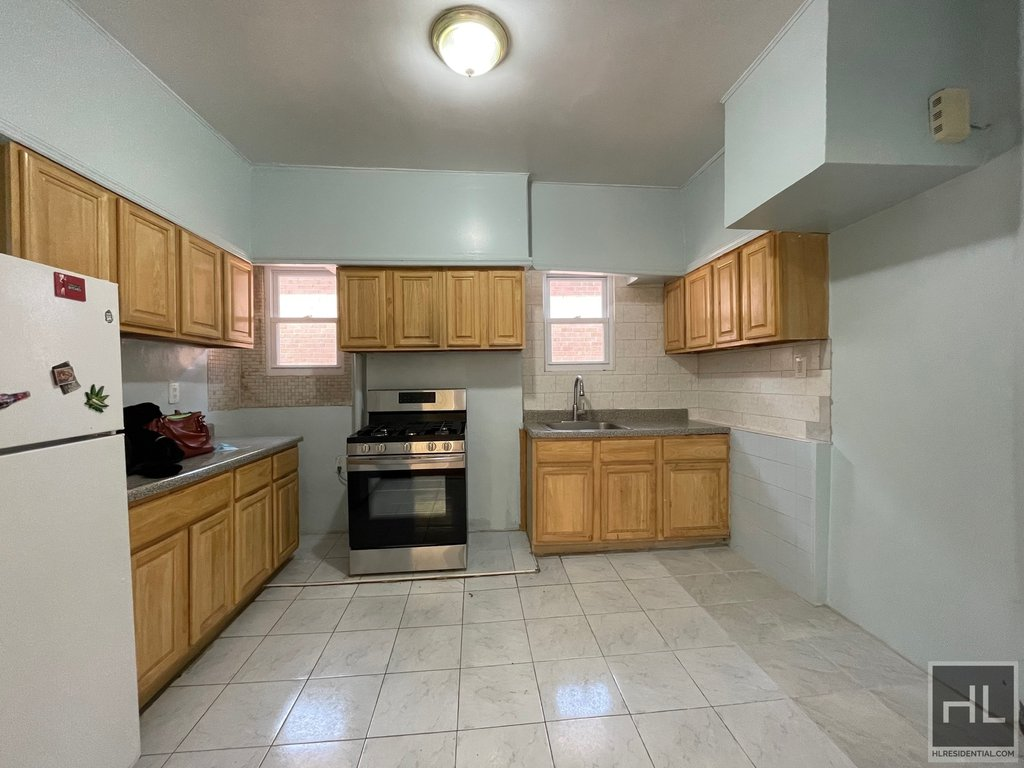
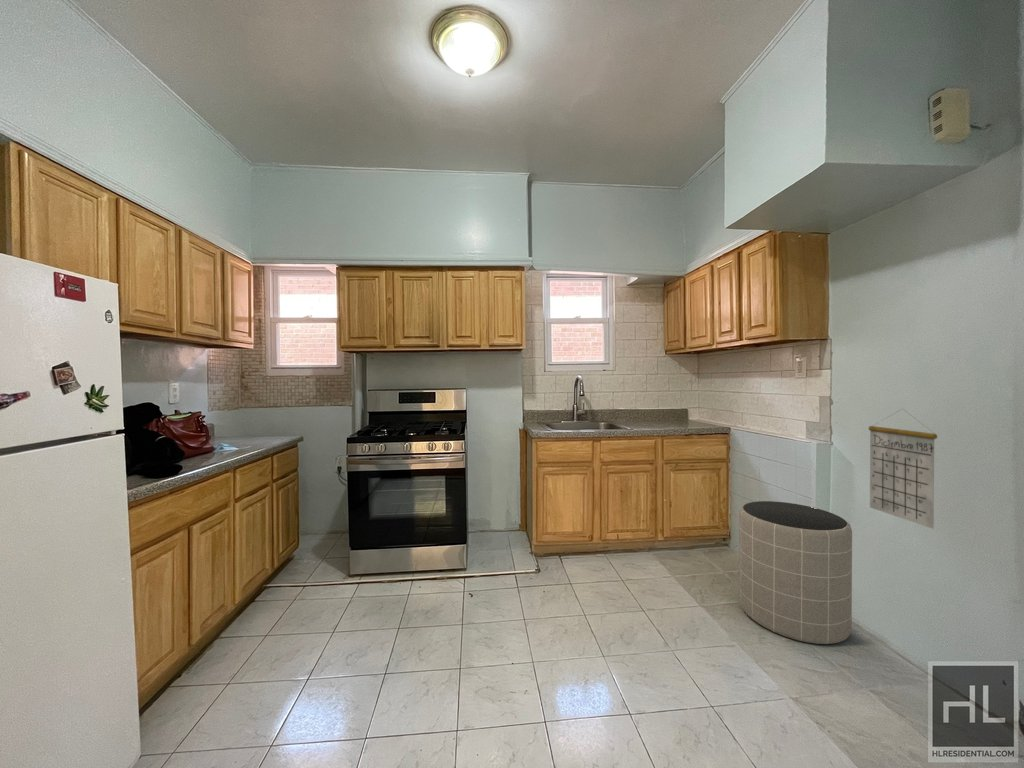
+ calendar [867,408,938,530]
+ trash can [738,500,853,645]
